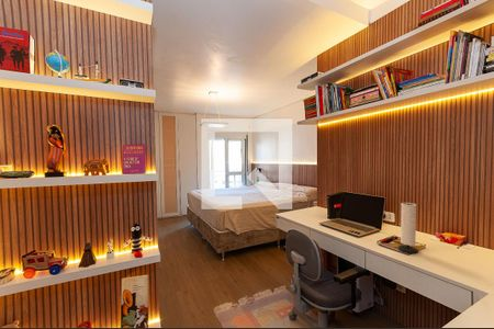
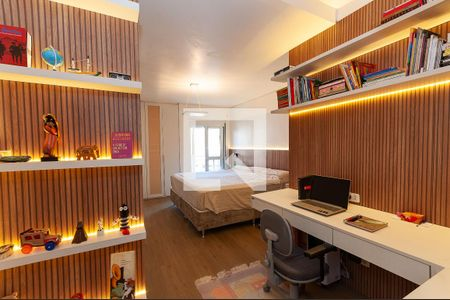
- speaker [397,202,419,254]
